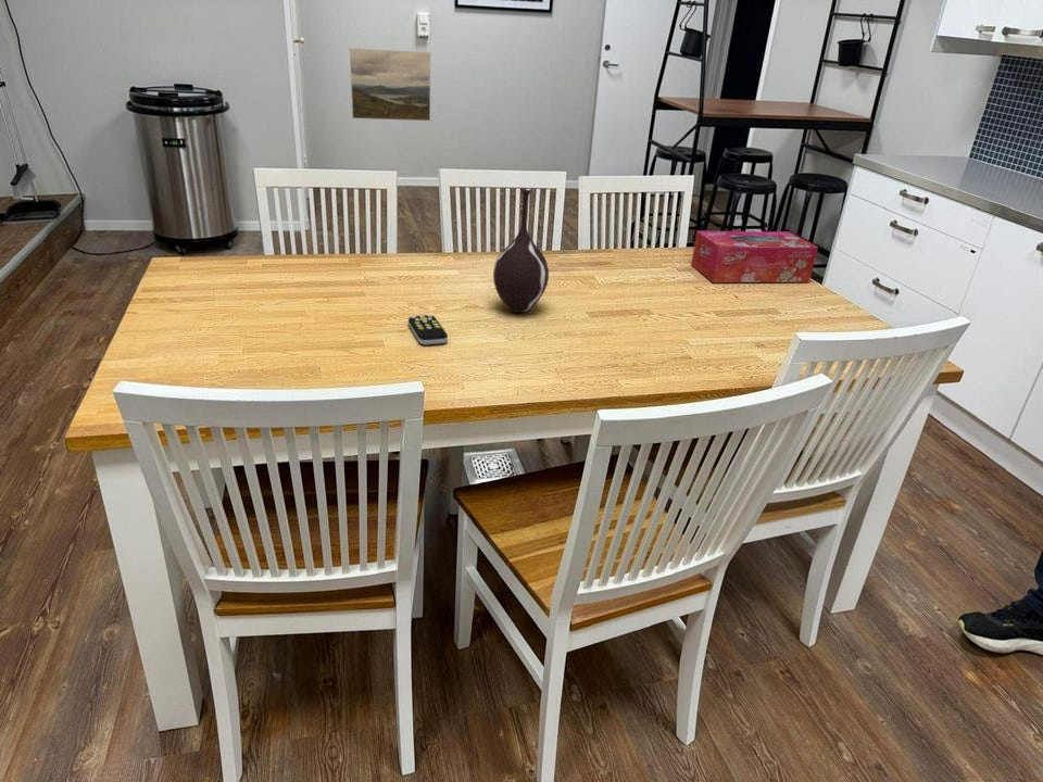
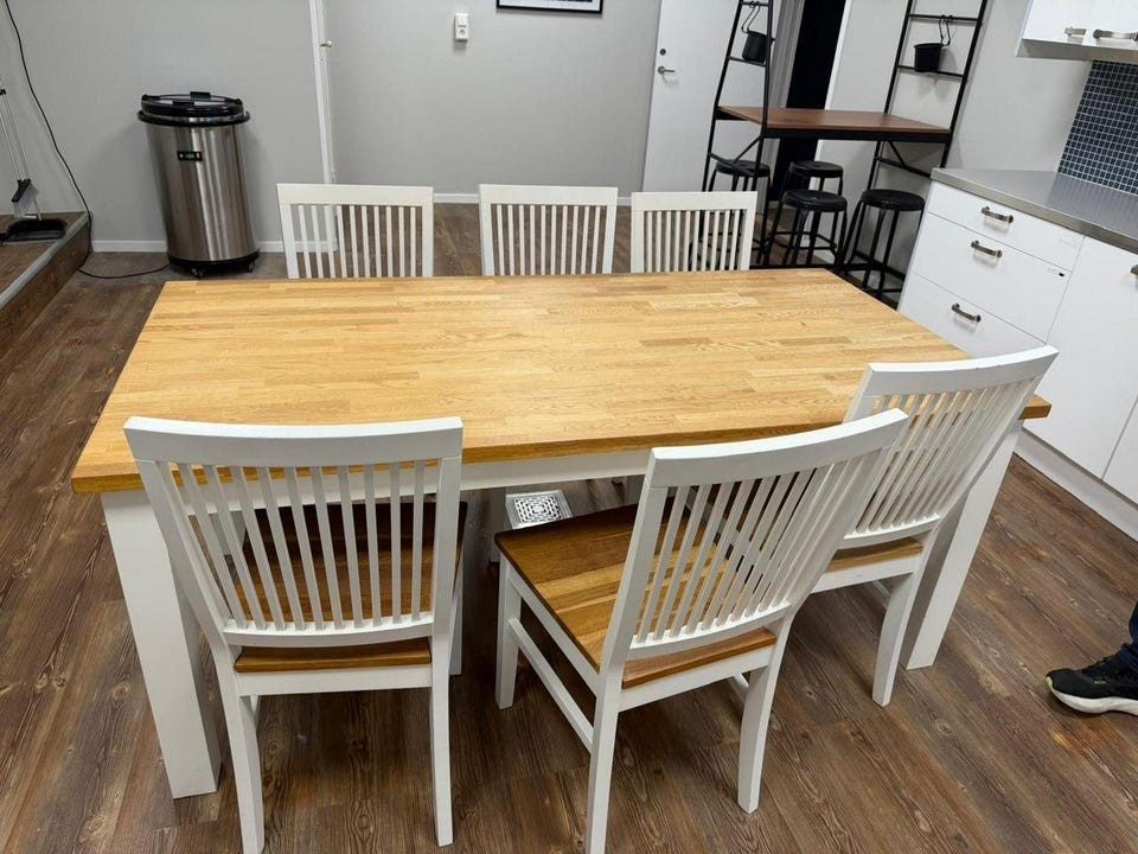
- tissue box [690,230,819,283]
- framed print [349,48,431,122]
- vase [492,188,550,314]
- remote control [407,314,449,345]
